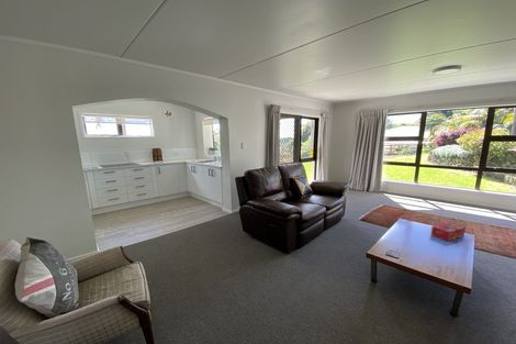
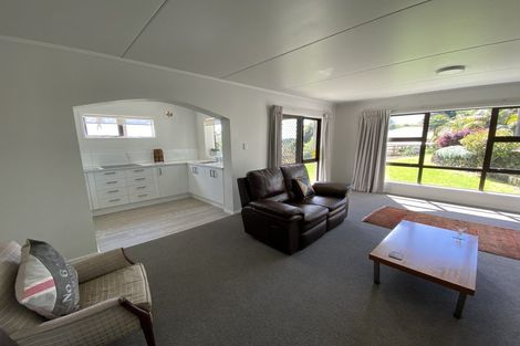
- tissue box [430,221,467,242]
